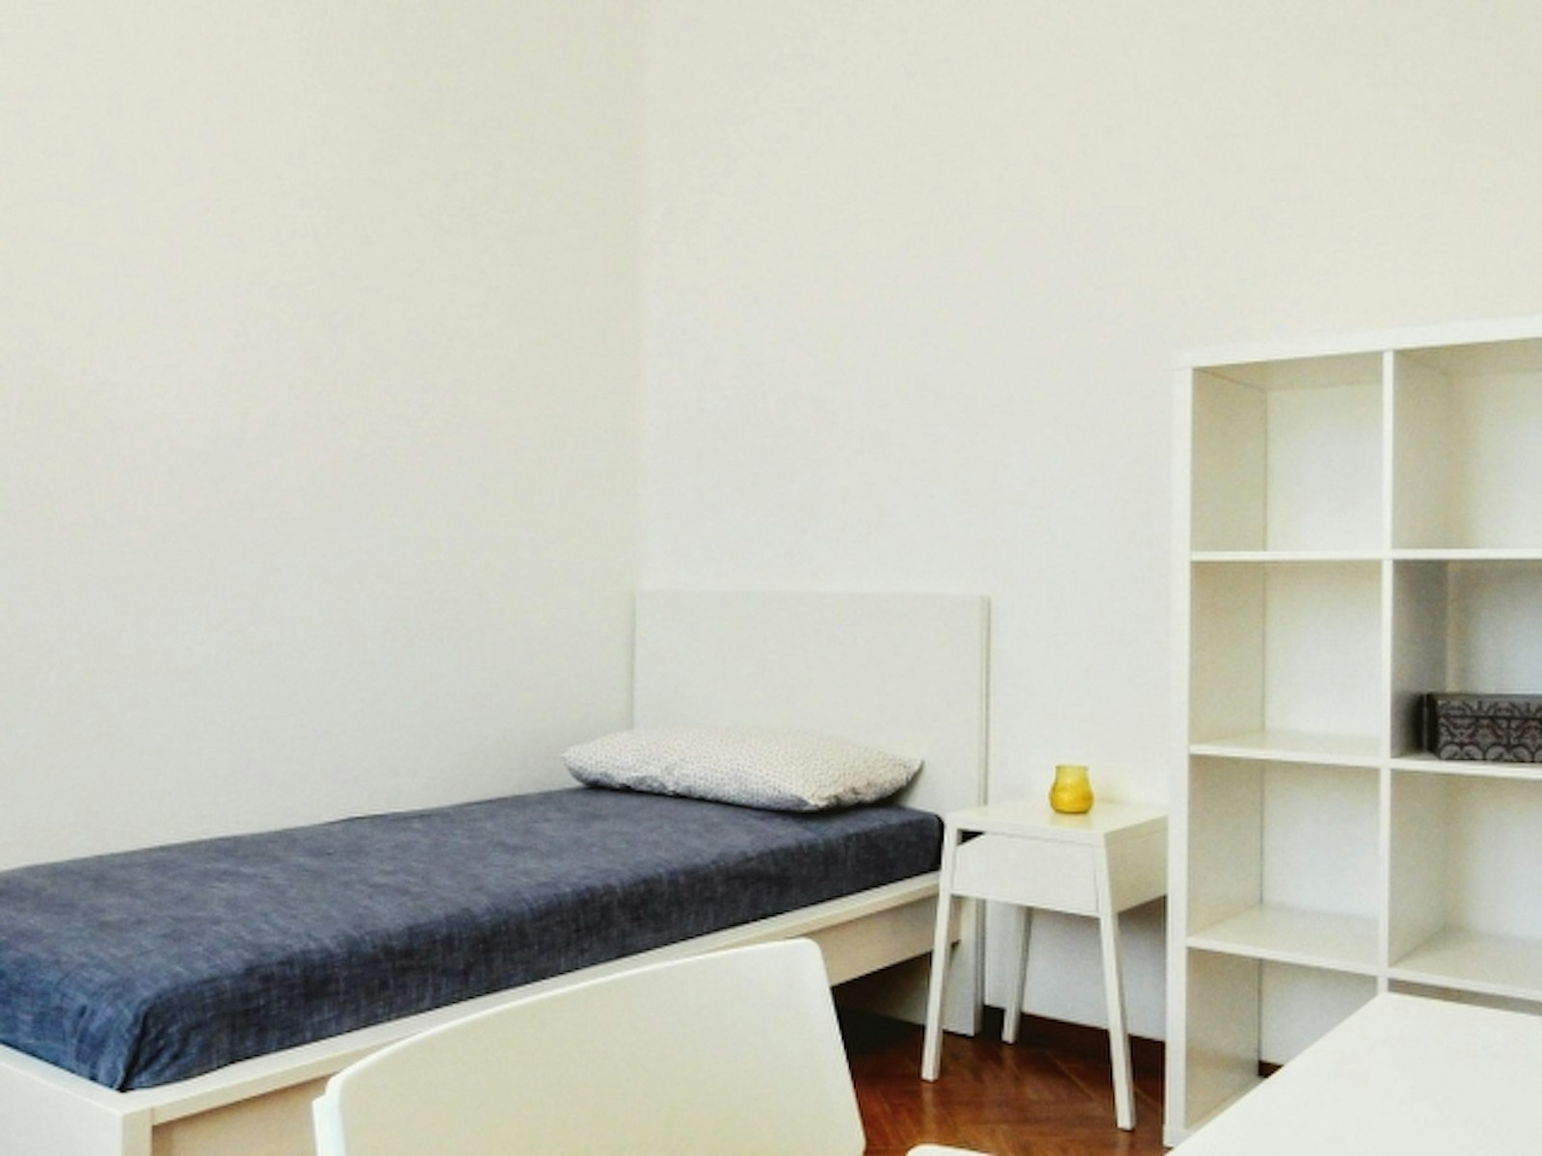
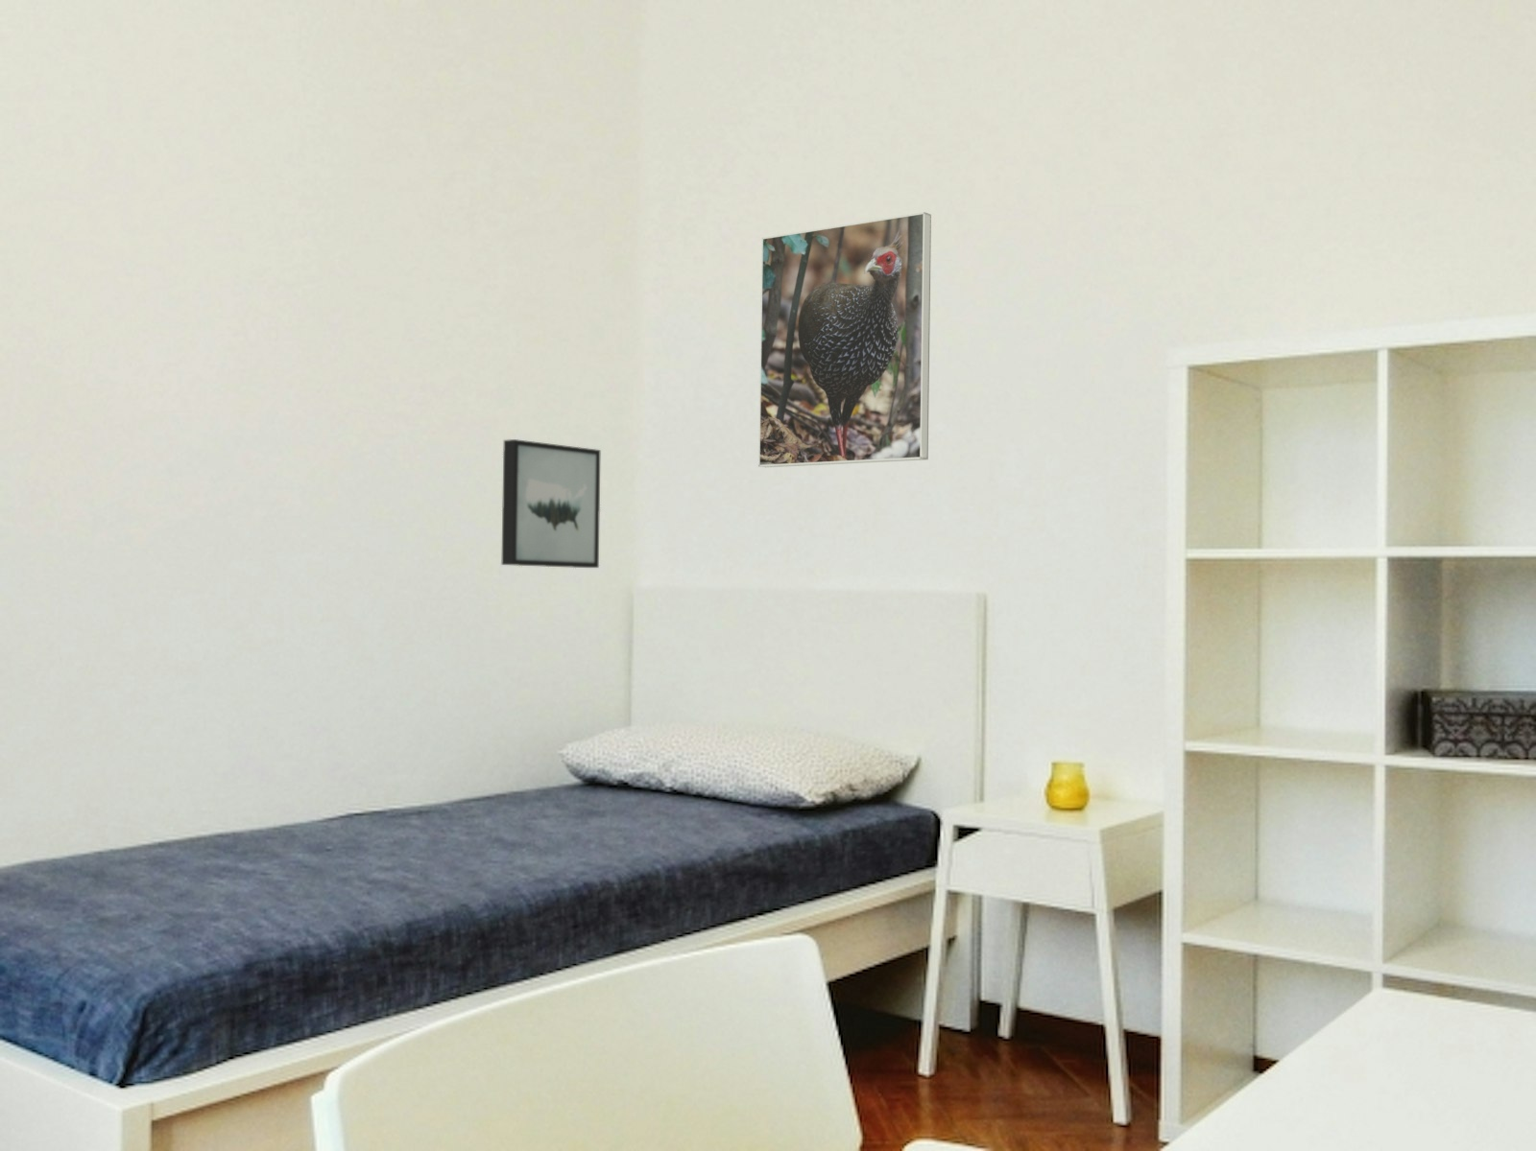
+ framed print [757,212,932,468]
+ wall art [501,439,602,568]
